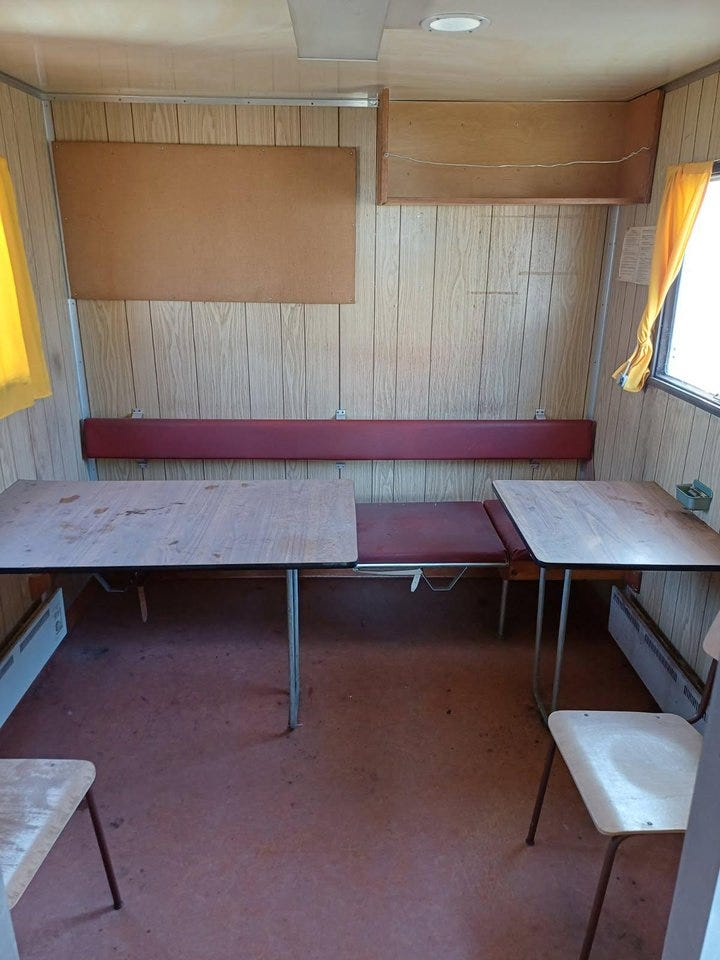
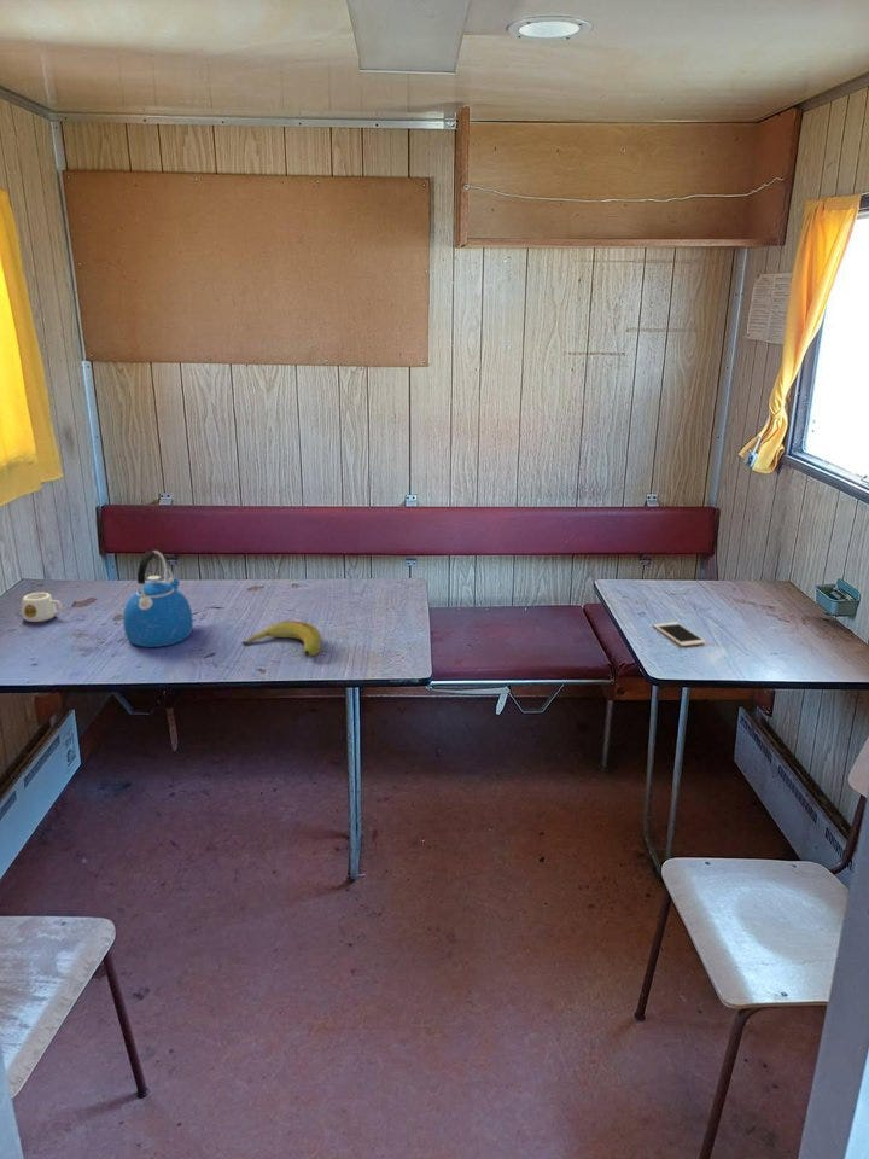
+ cell phone [652,621,707,647]
+ kettle [122,549,194,648]
+ mug [21,592,63,623]
+ banana [240,619,322,658]
